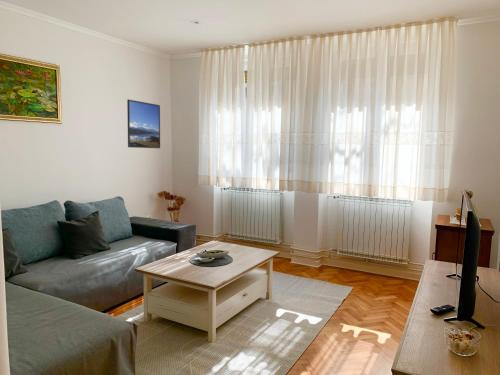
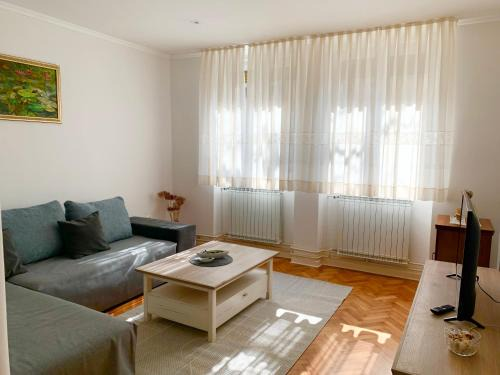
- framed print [126,98,161,149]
